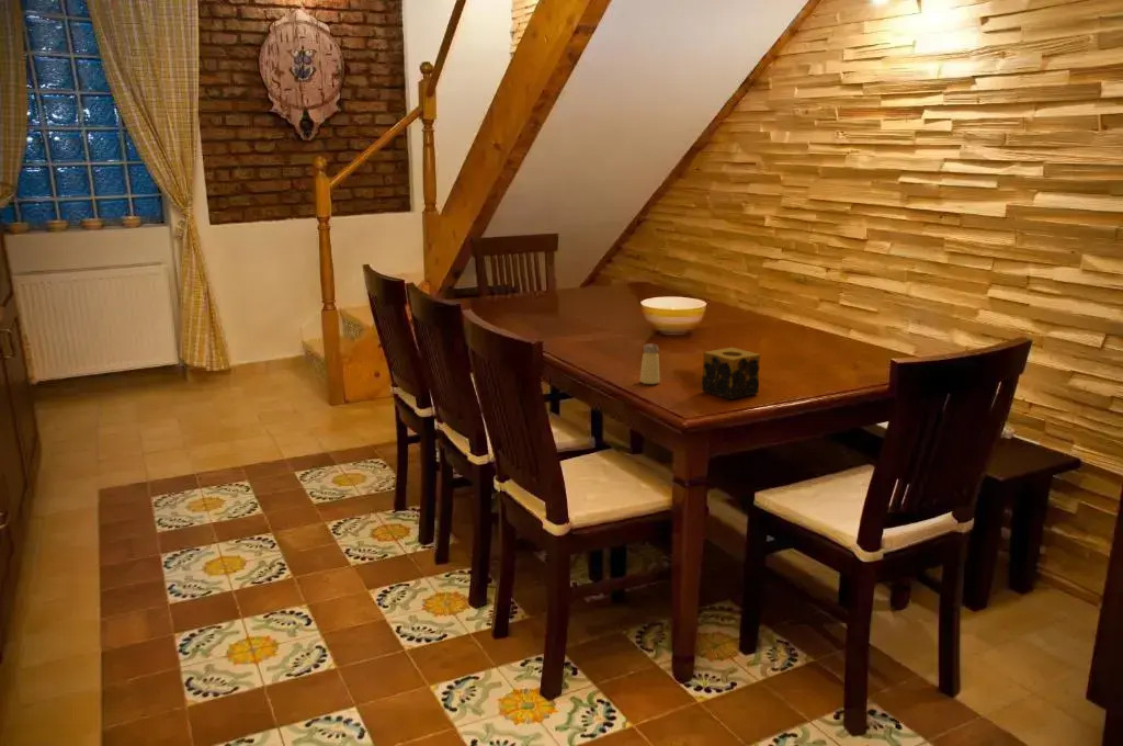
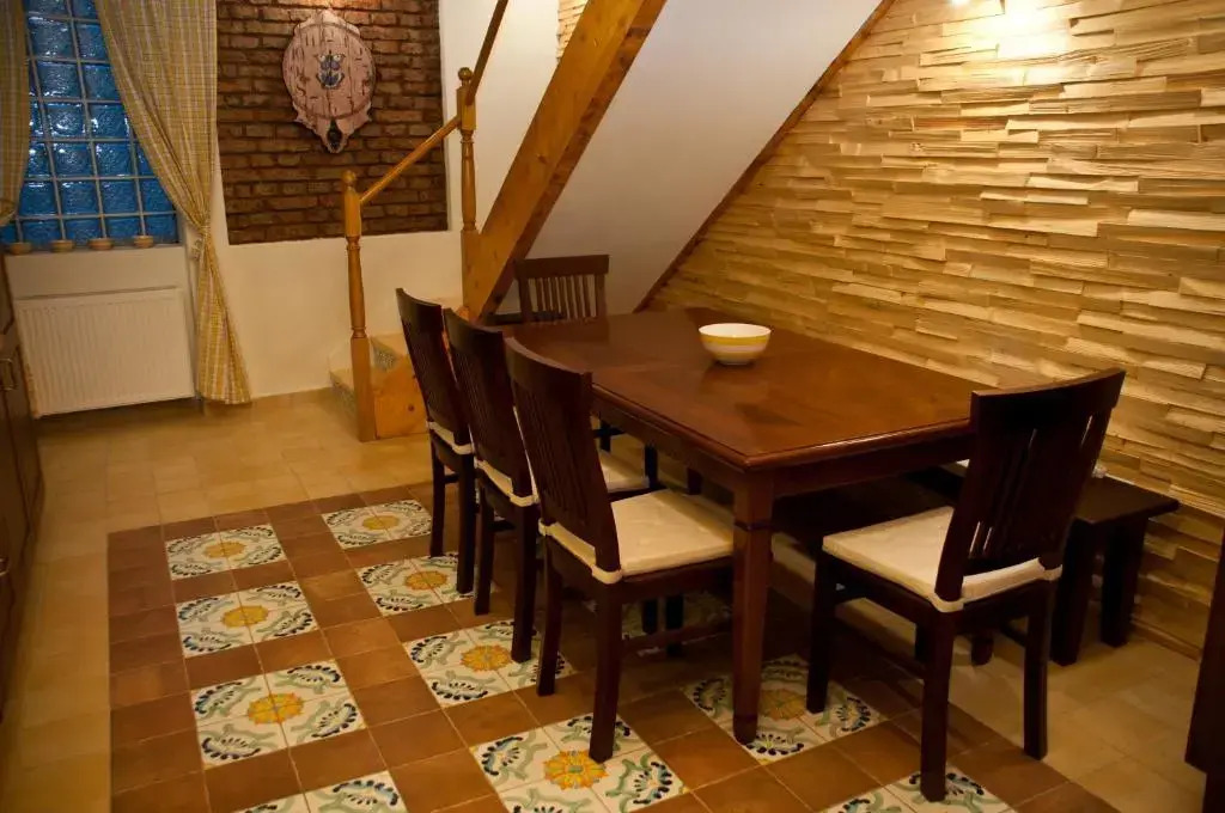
- candle [701,347,761,400]
- saltshaker [639,342,661,385]
